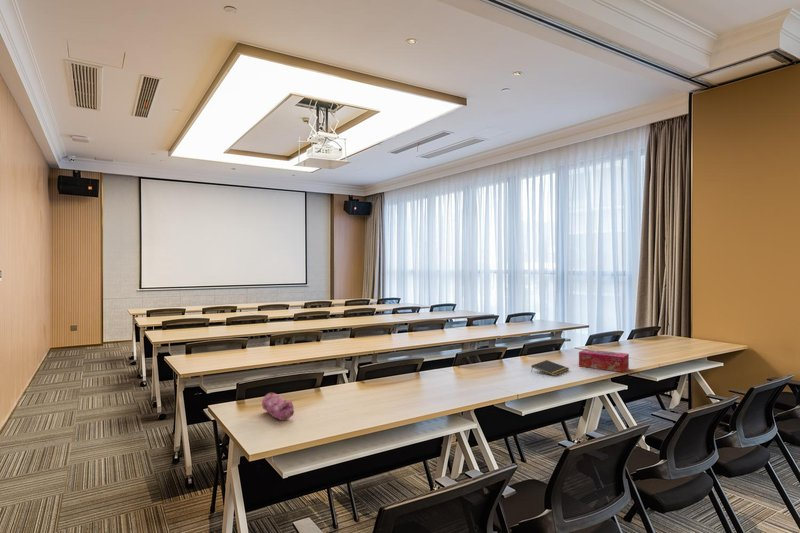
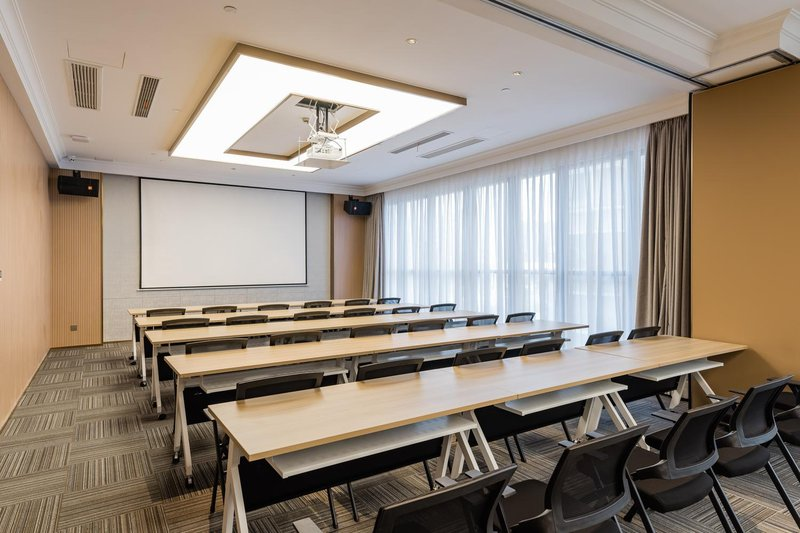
- tissue box [578,348,630,373]
- notepad [530,359,570,377]
- pencil case [261,392,295,421]
